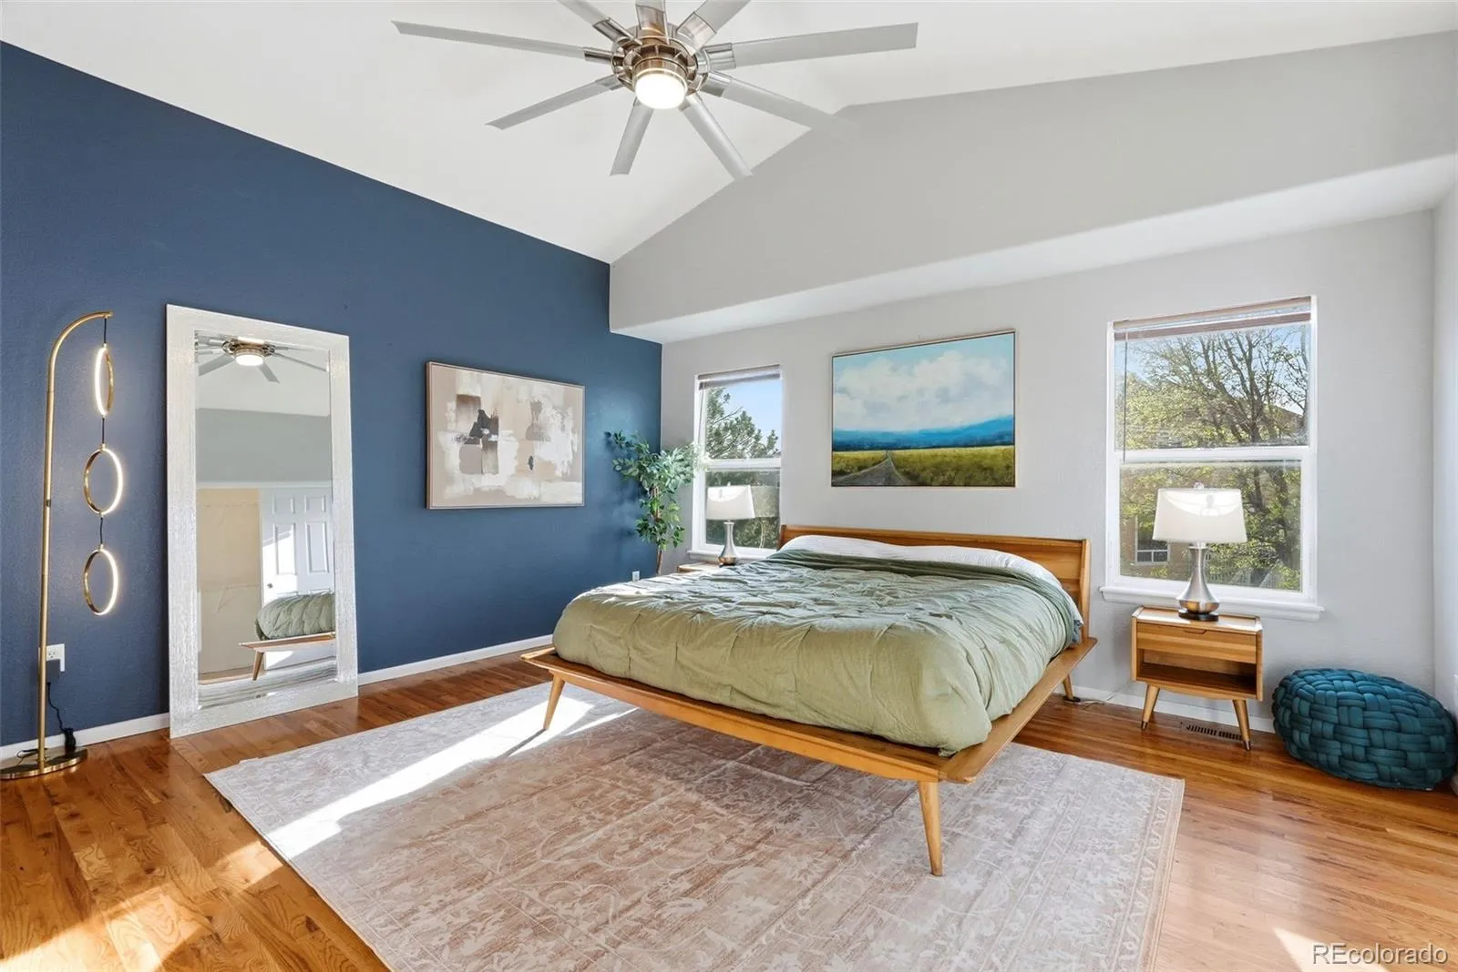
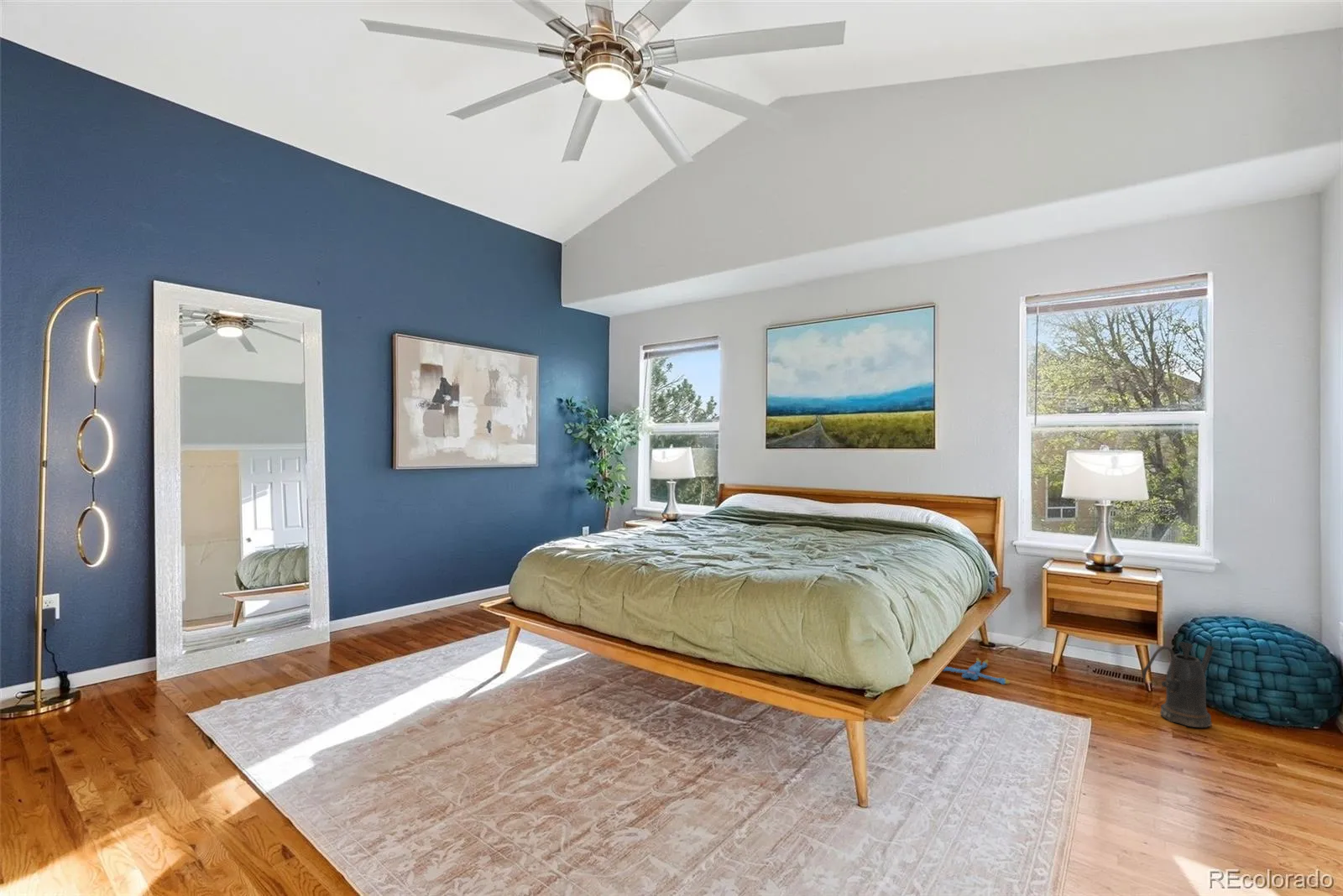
+ plush toy [943,657,1011,685]
+ watering can [1142,641,1215,728]
